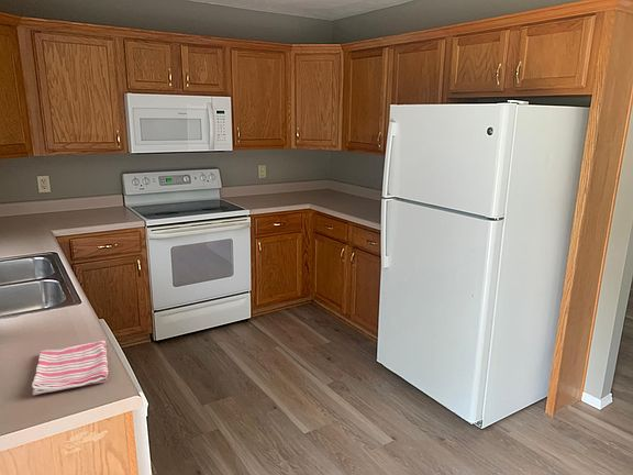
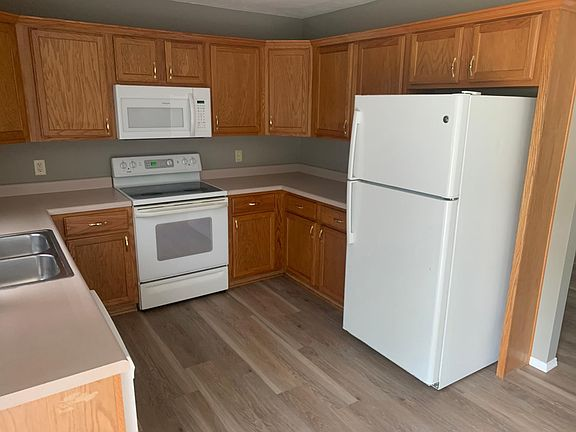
- dish towel [31,340,110,396]
